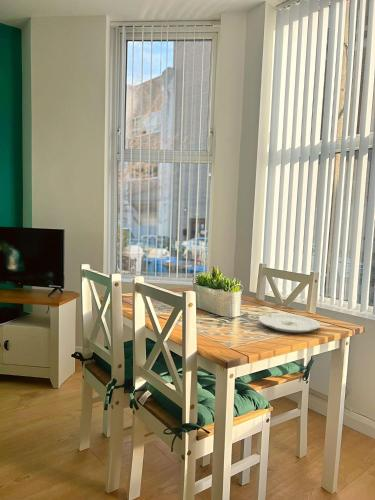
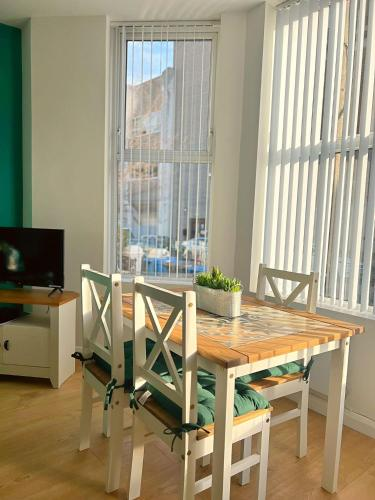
- plate [258,312,321,334]
